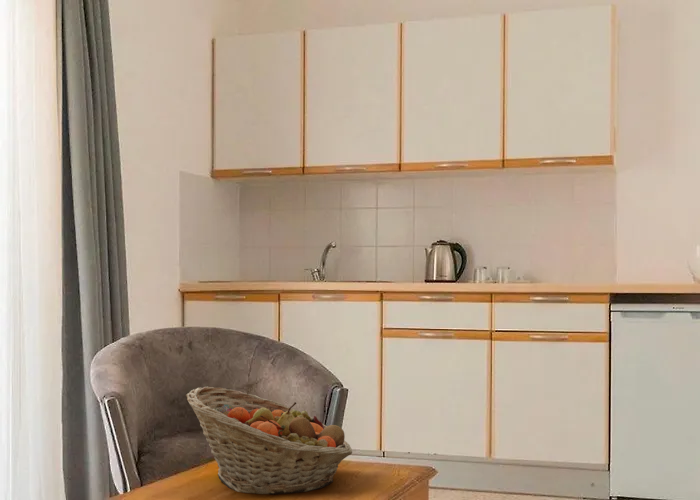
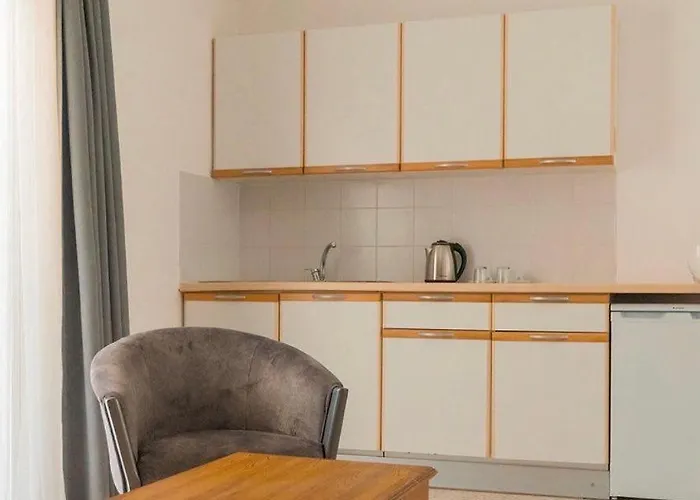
- fruit basket [185,386,353,496]
